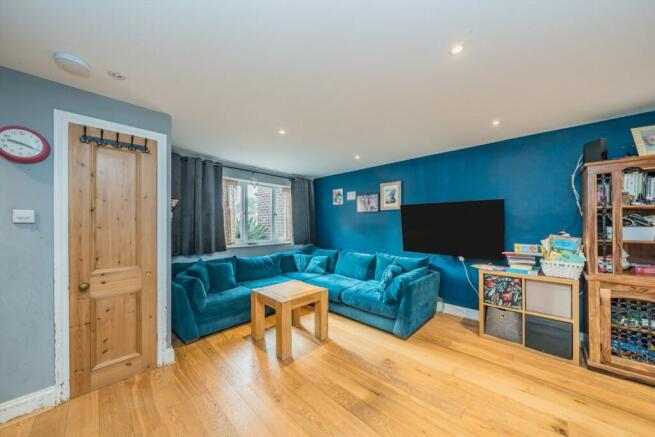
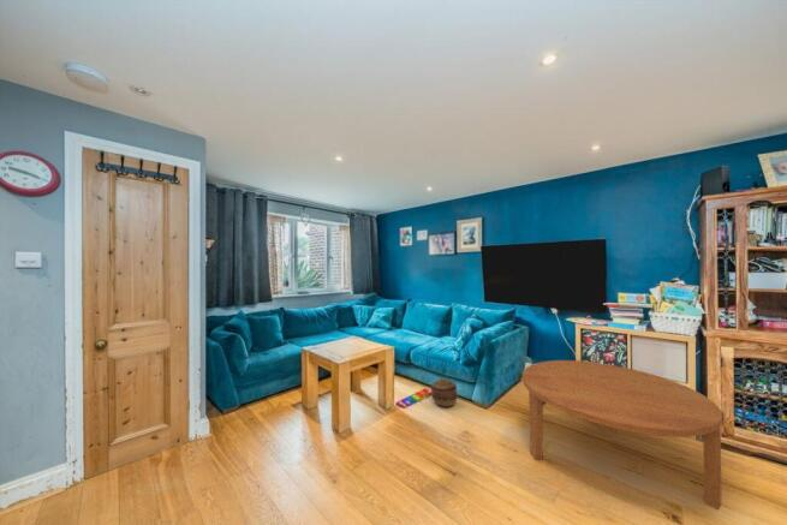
+ coffee table [521,359,723,511]
+ knob puzzle [394,387,431,410]
+ basket [430,377,459,407]
